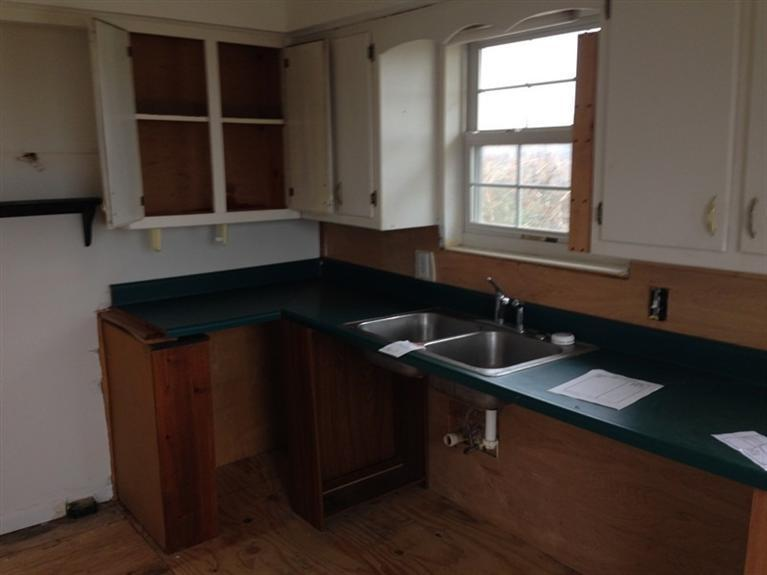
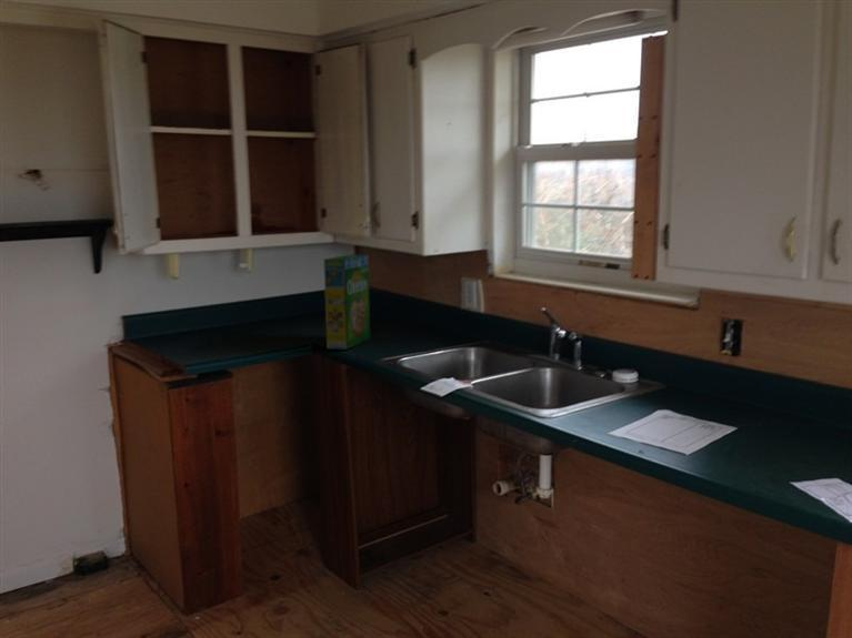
+ cereal box [322,253,371,351]
